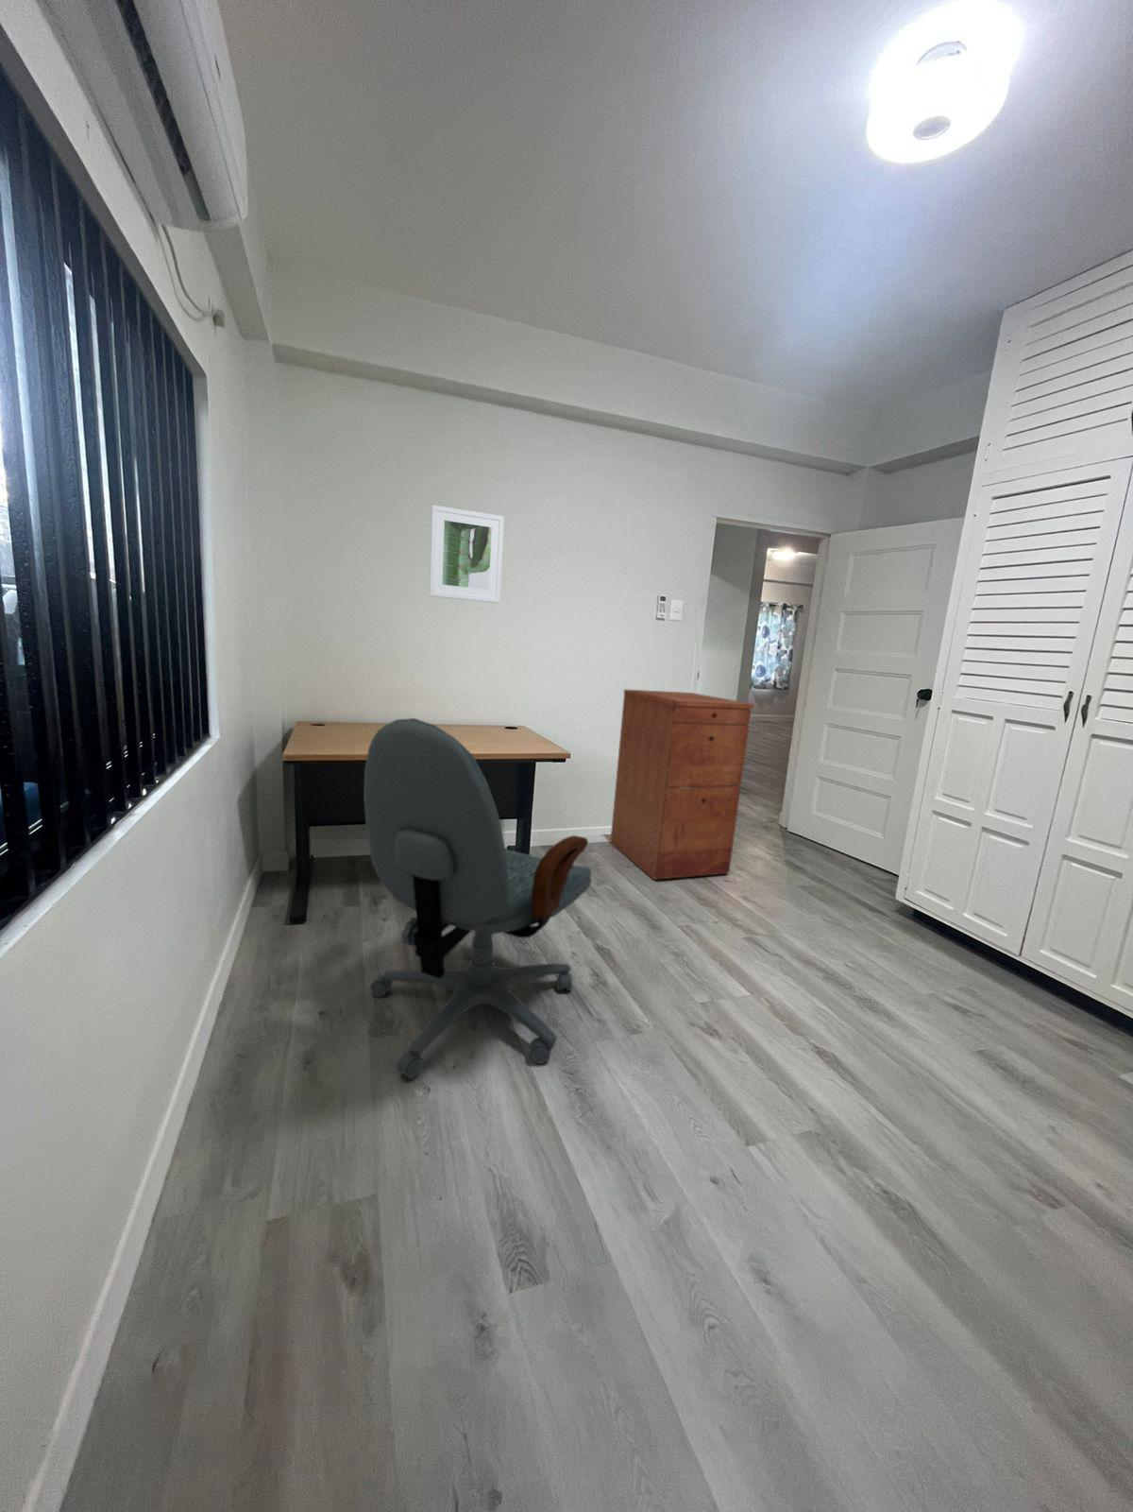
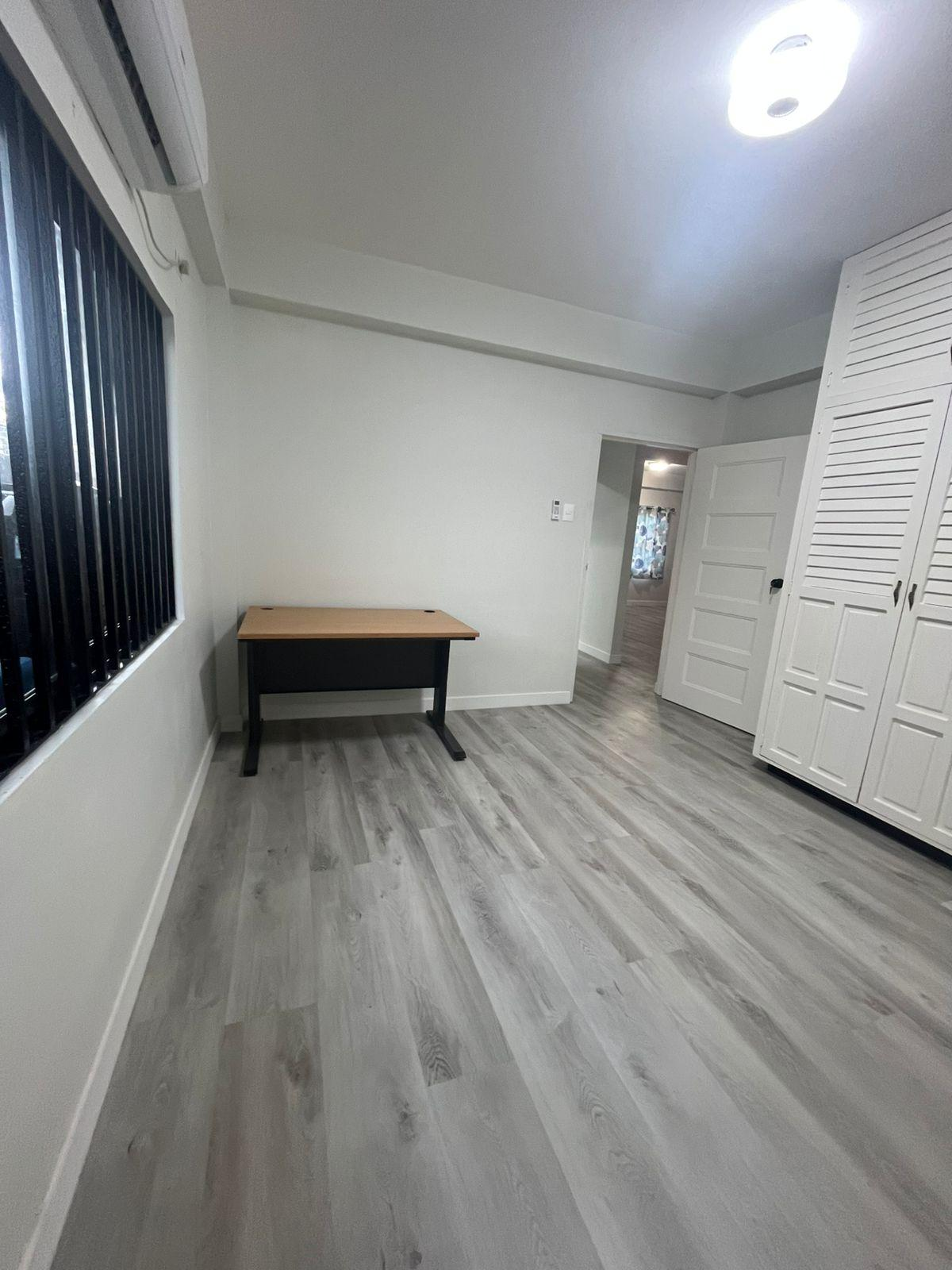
- office chair [363,717,593,1080]
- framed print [428,505,505,604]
- filing cabinet [609,688,756,881]
